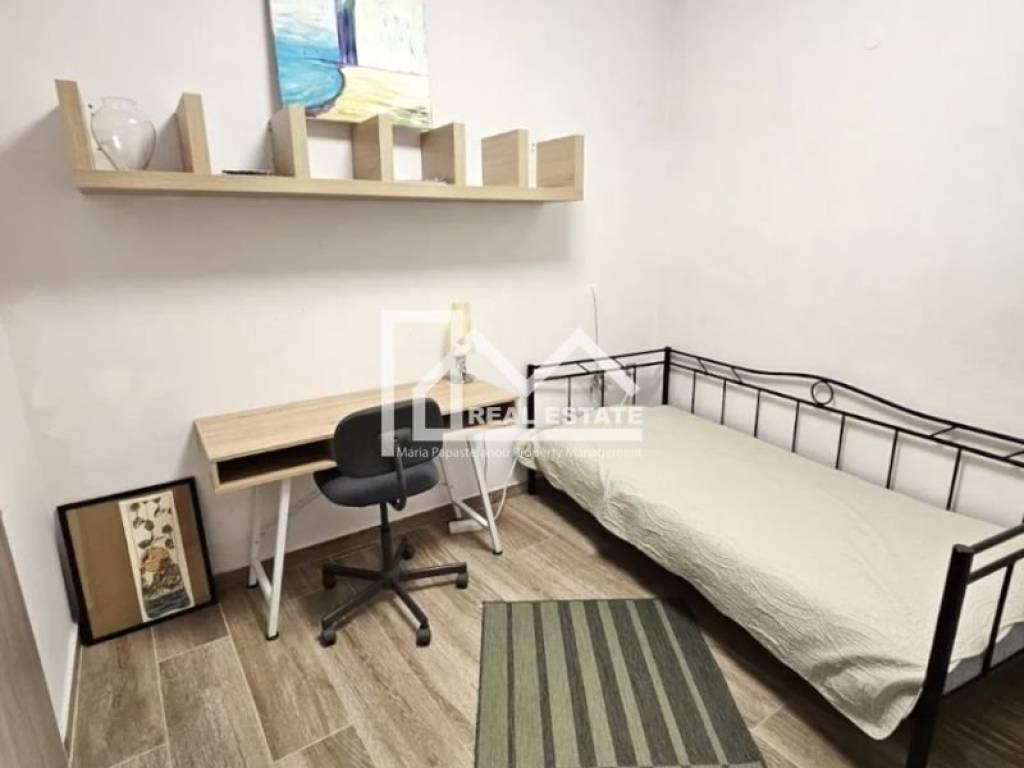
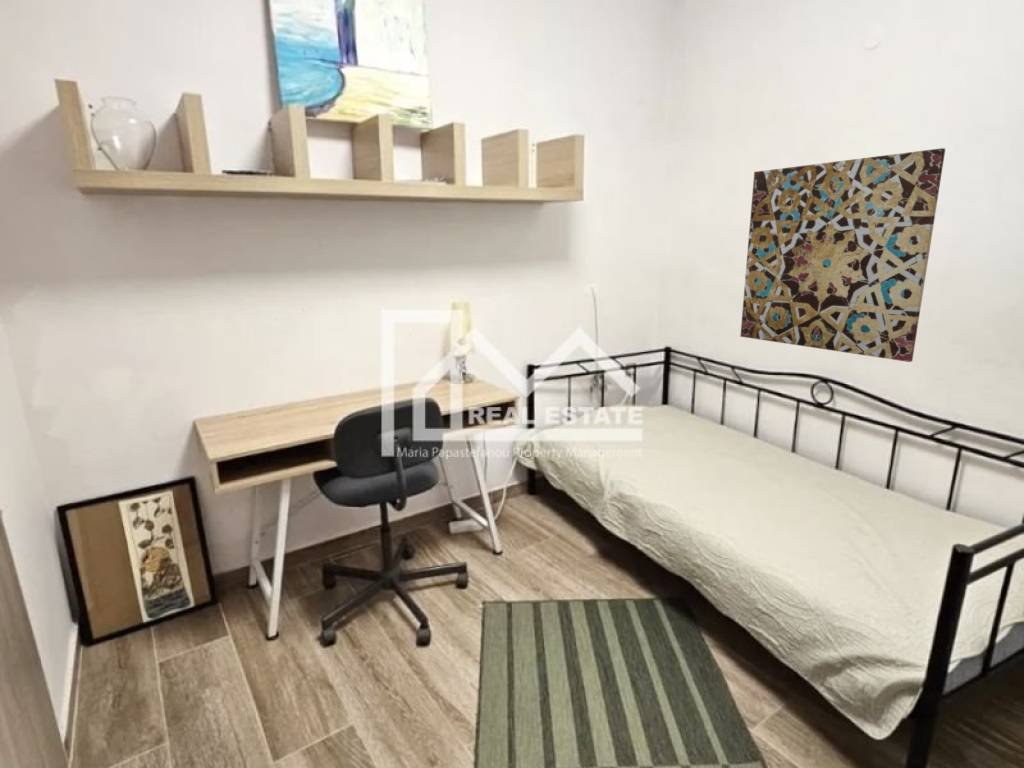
+ wall art [739,147,946,363]
